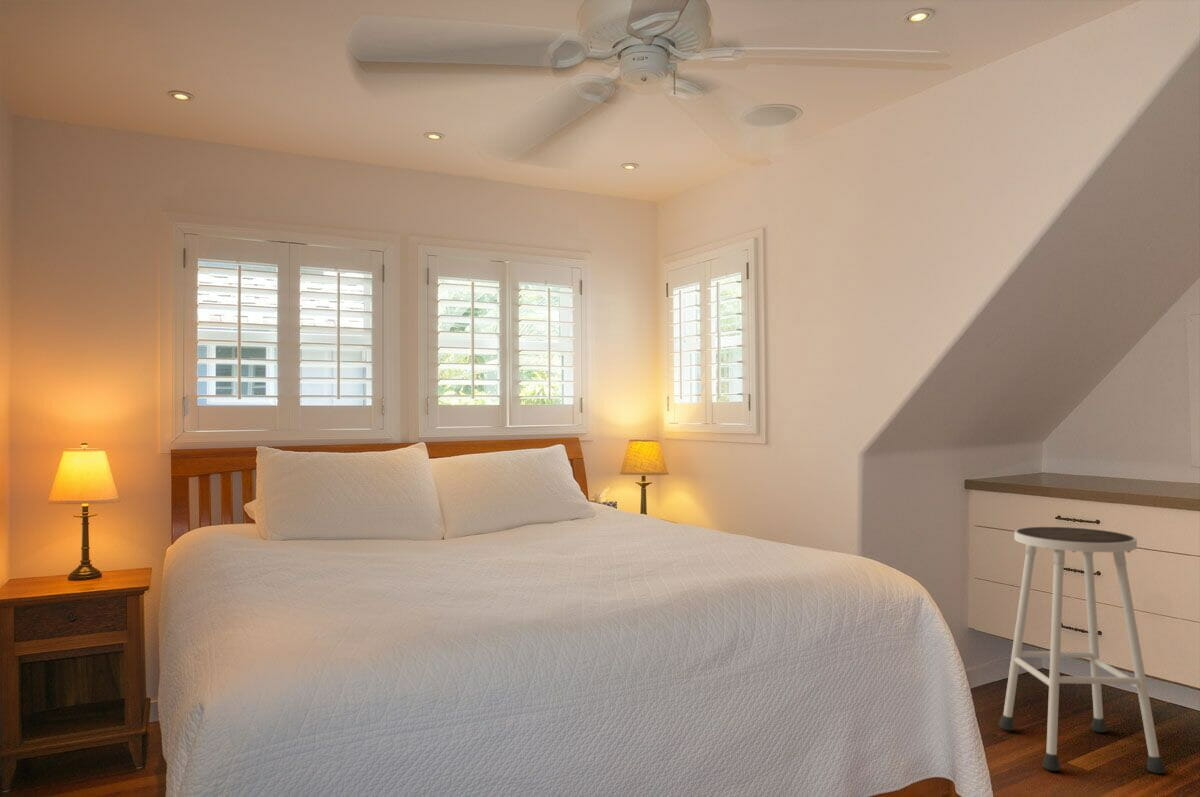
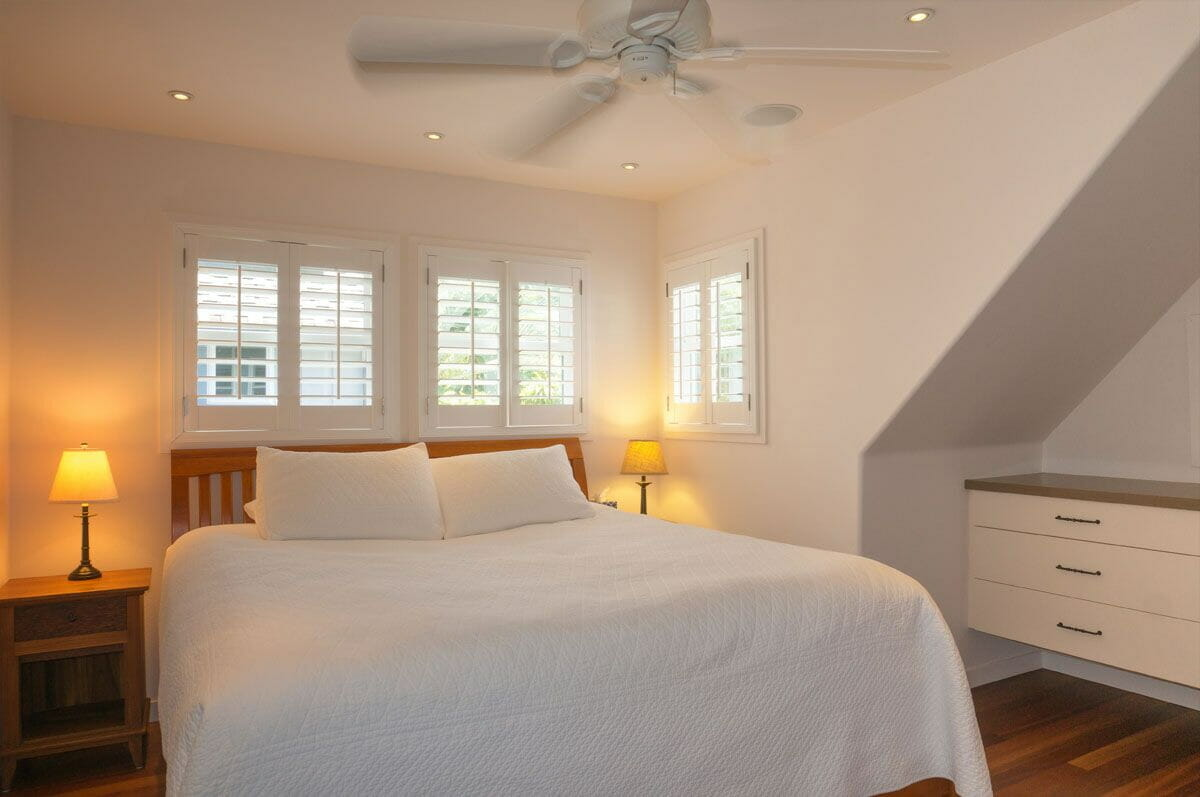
- stool [998,526,1167,774]
